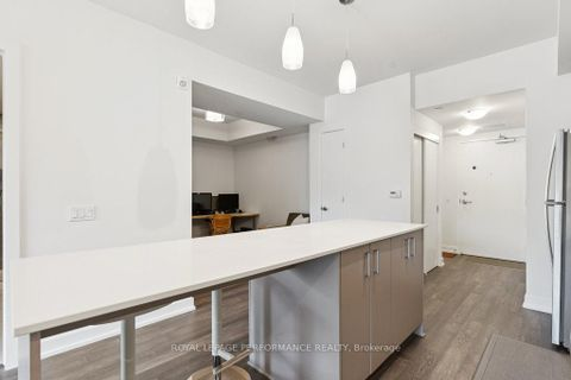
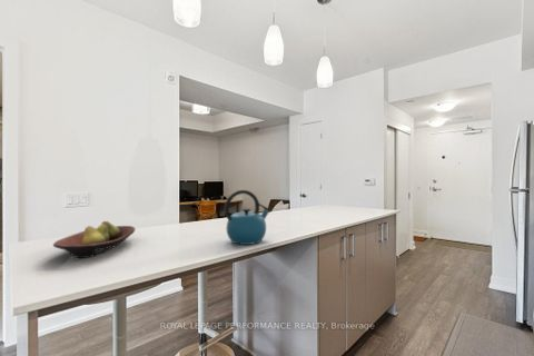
+ fruit bowl [52,220,136,259]
+ kettle [224,189,271,246]
